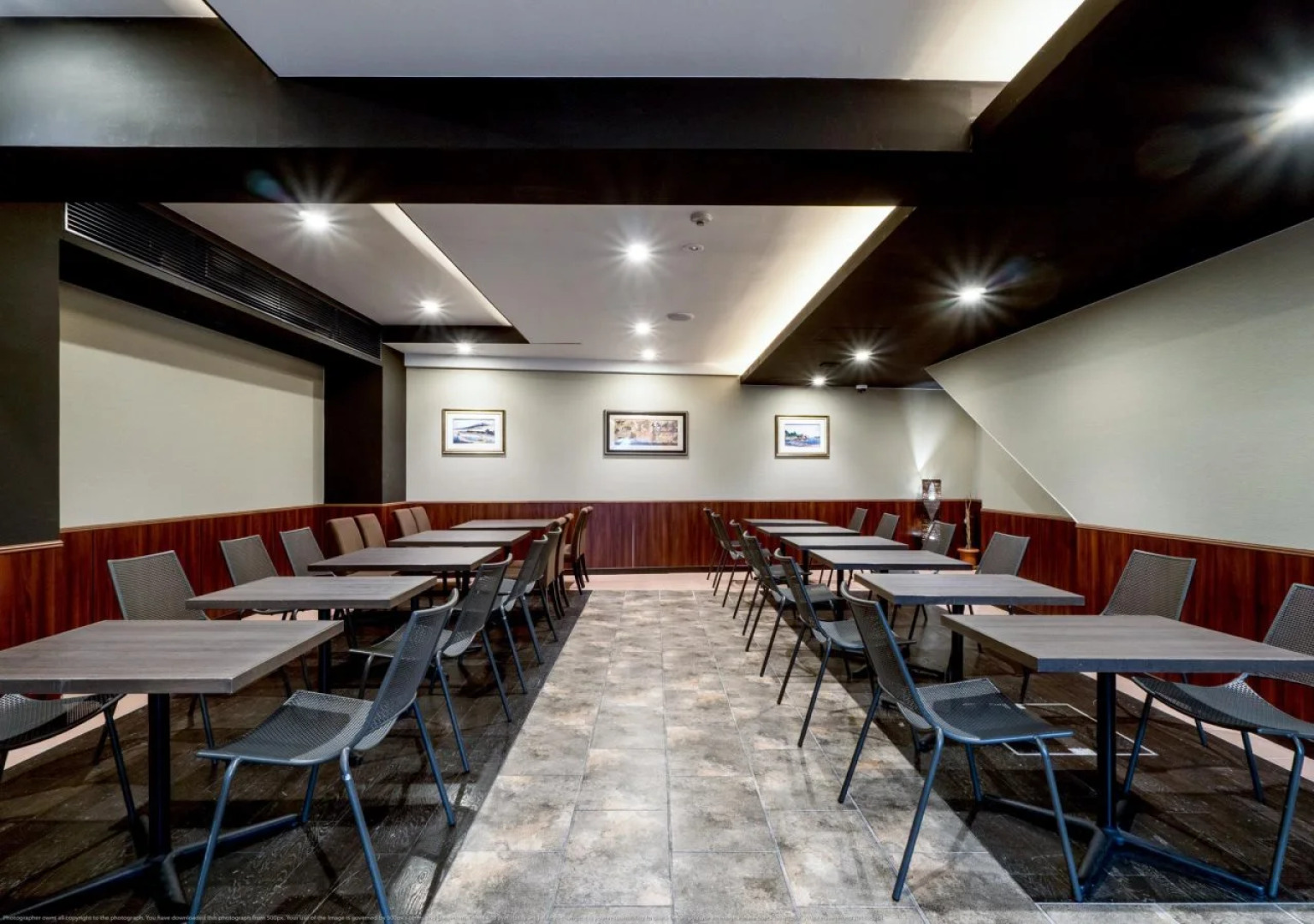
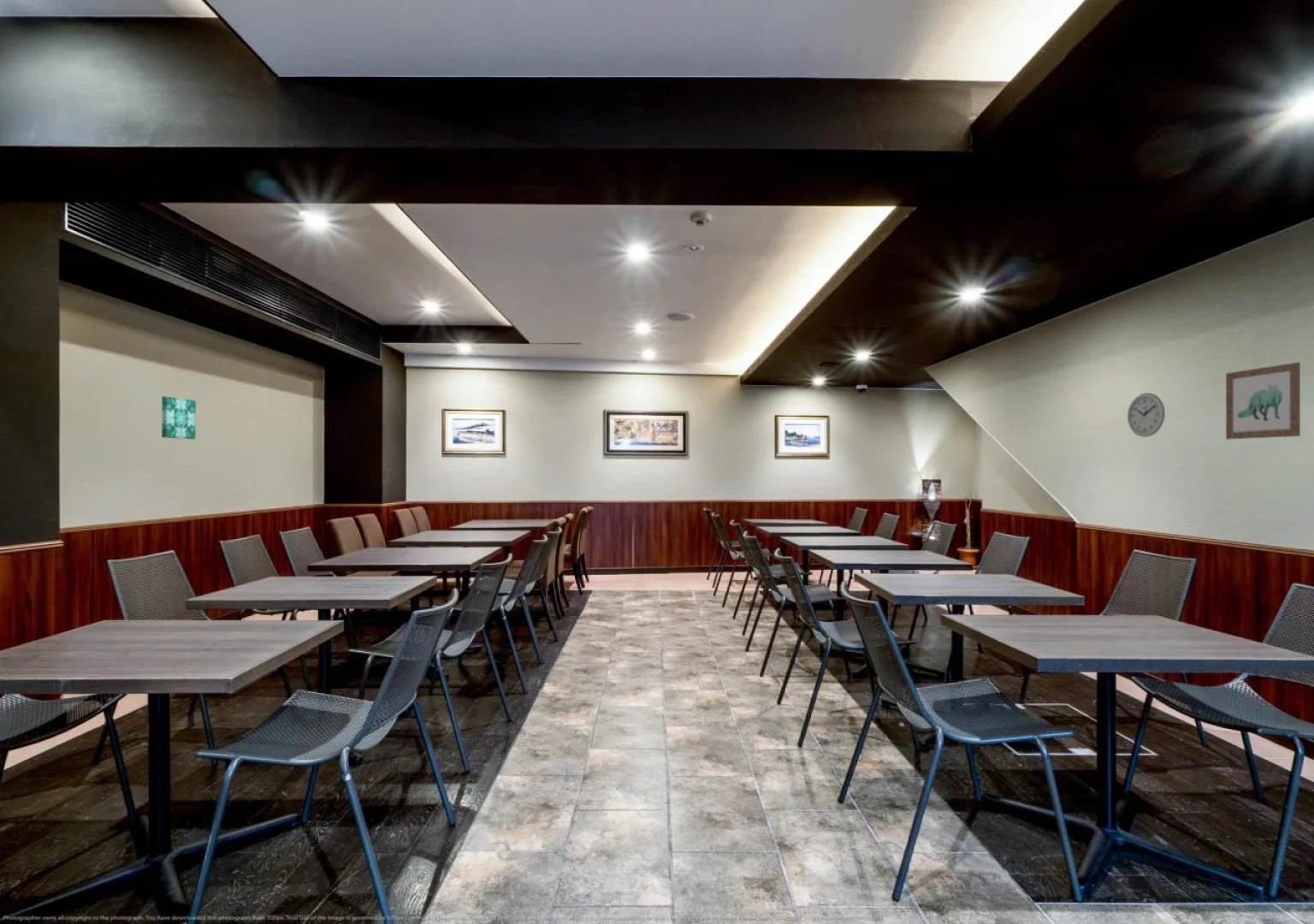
+ wall art [161,395,197,440]
+ wall art [1225,361,1301,440]
+ wall clock [1127,392,1166,438]
